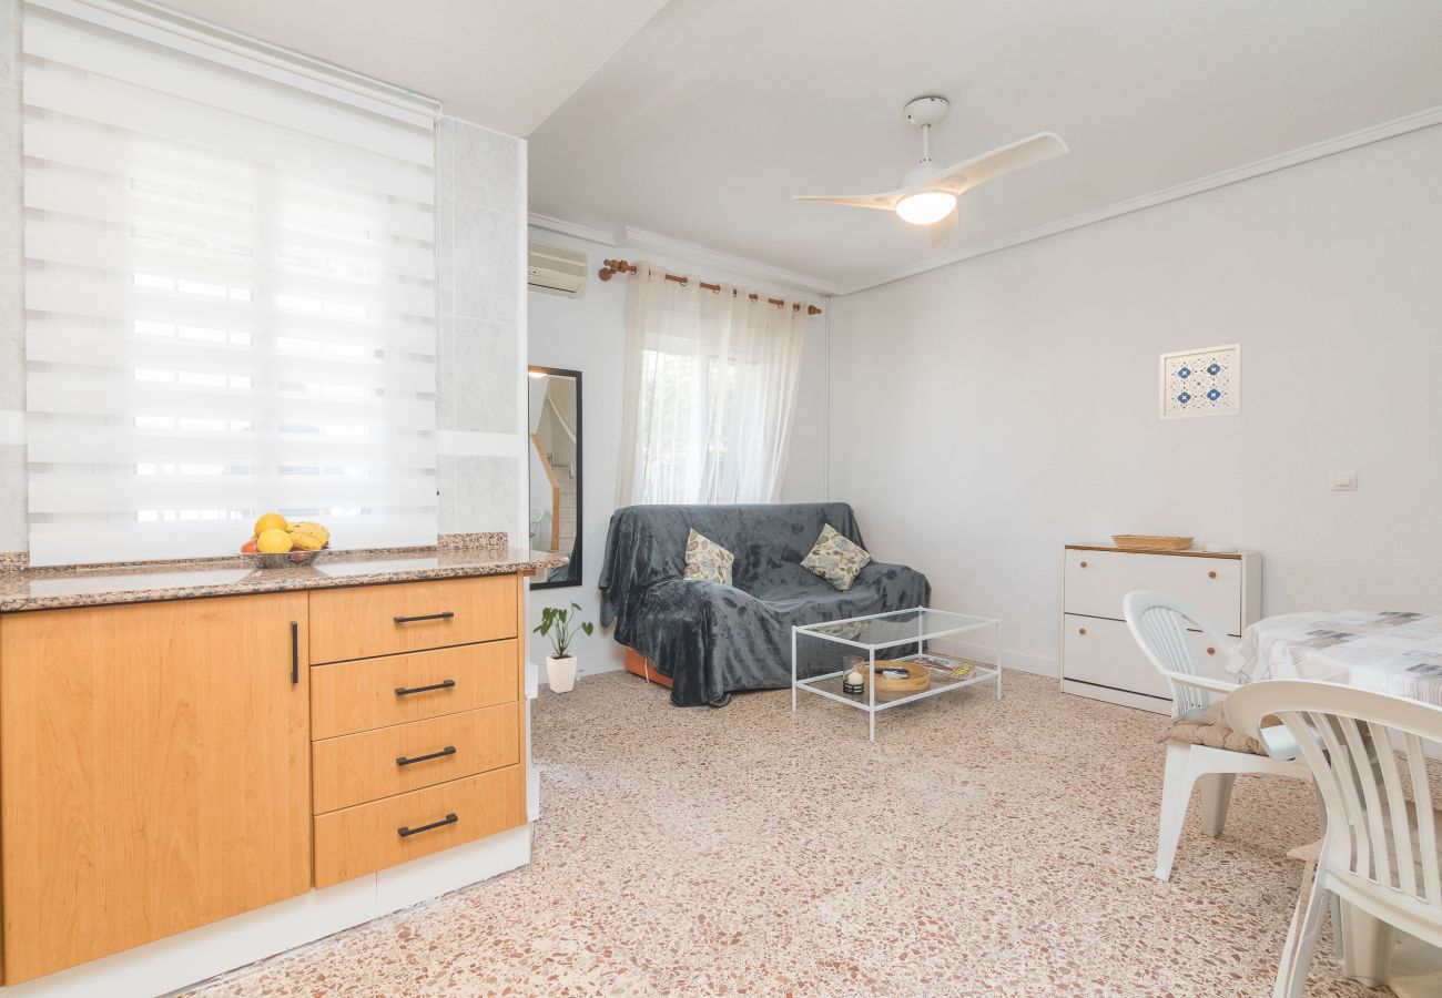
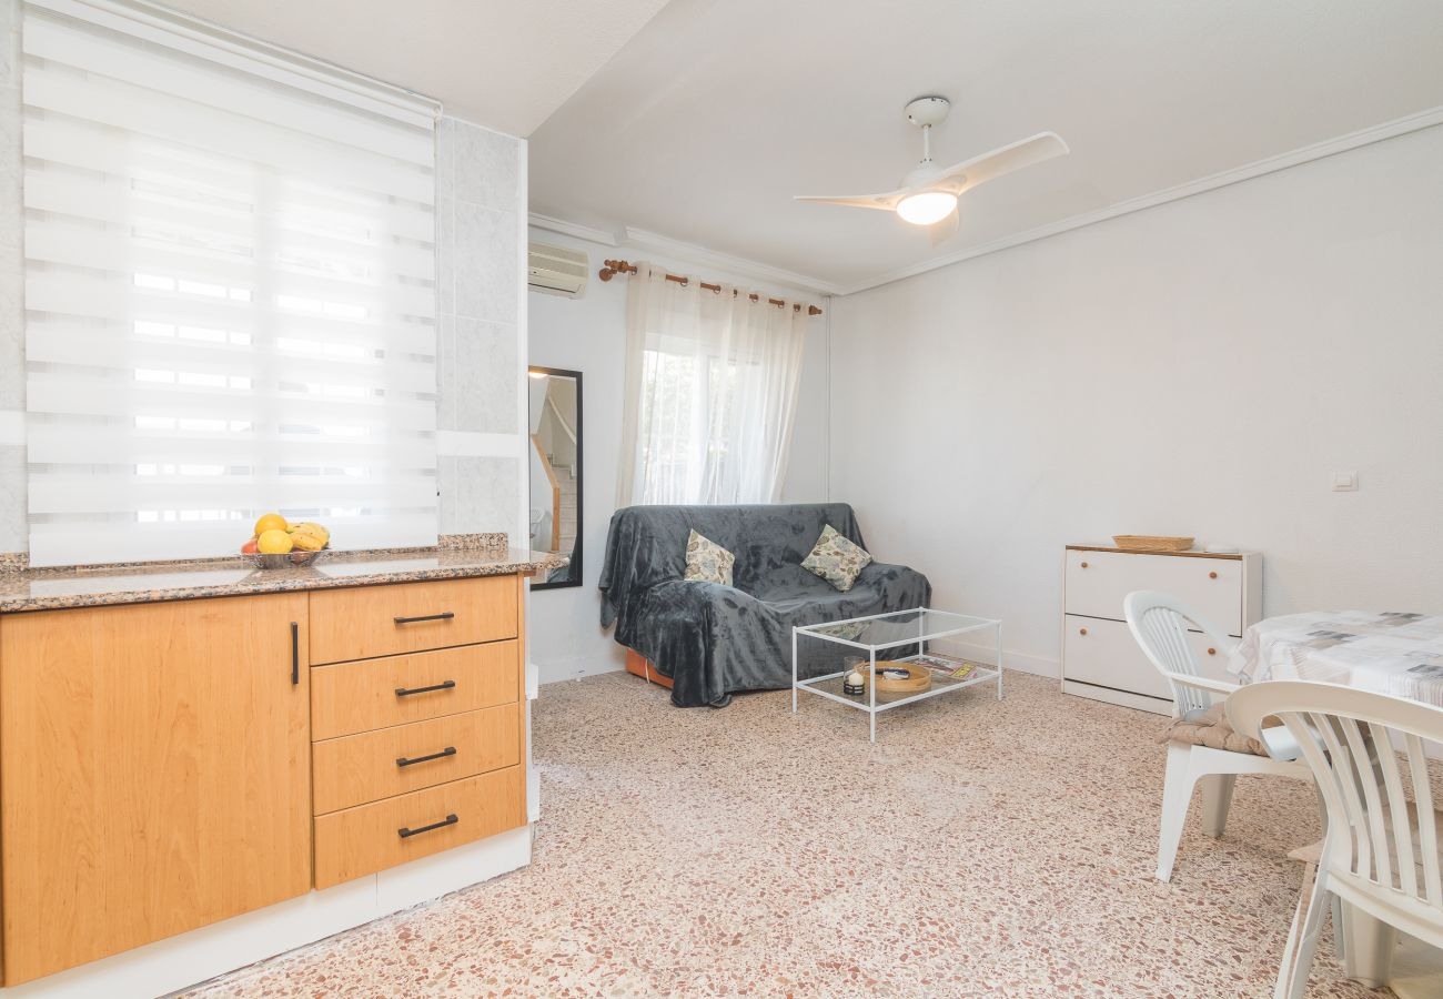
- wall art [1158,343,1243,421]
- house plant [532,599,595,694]
